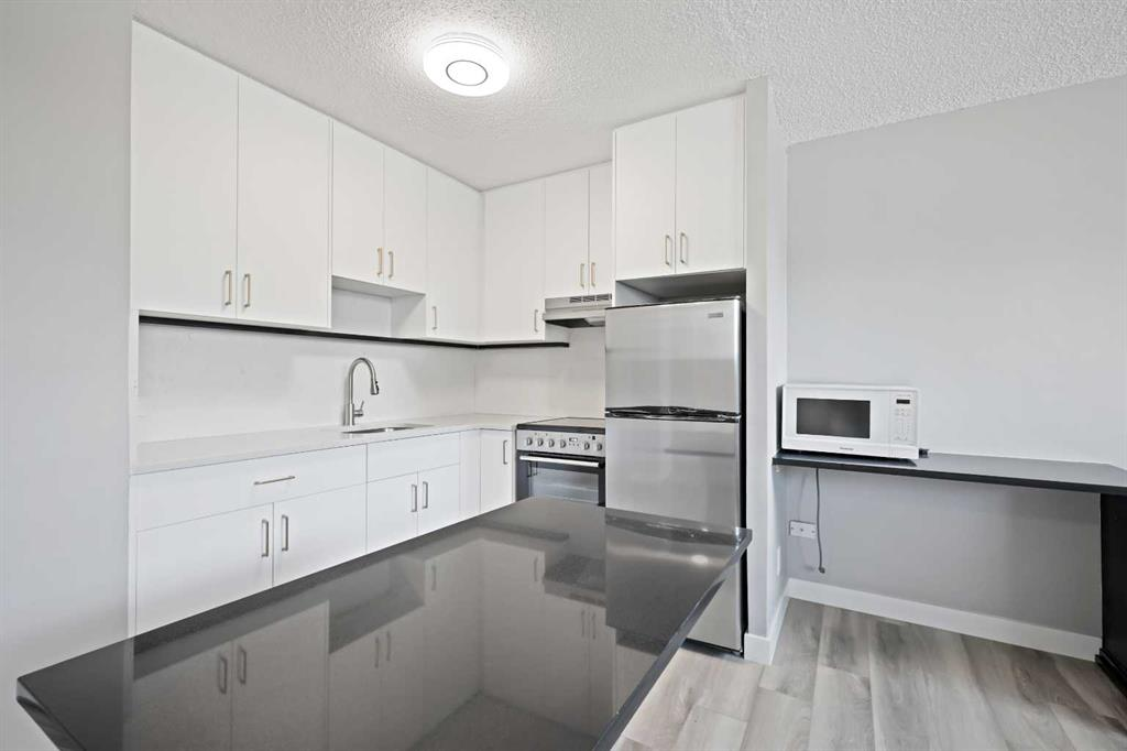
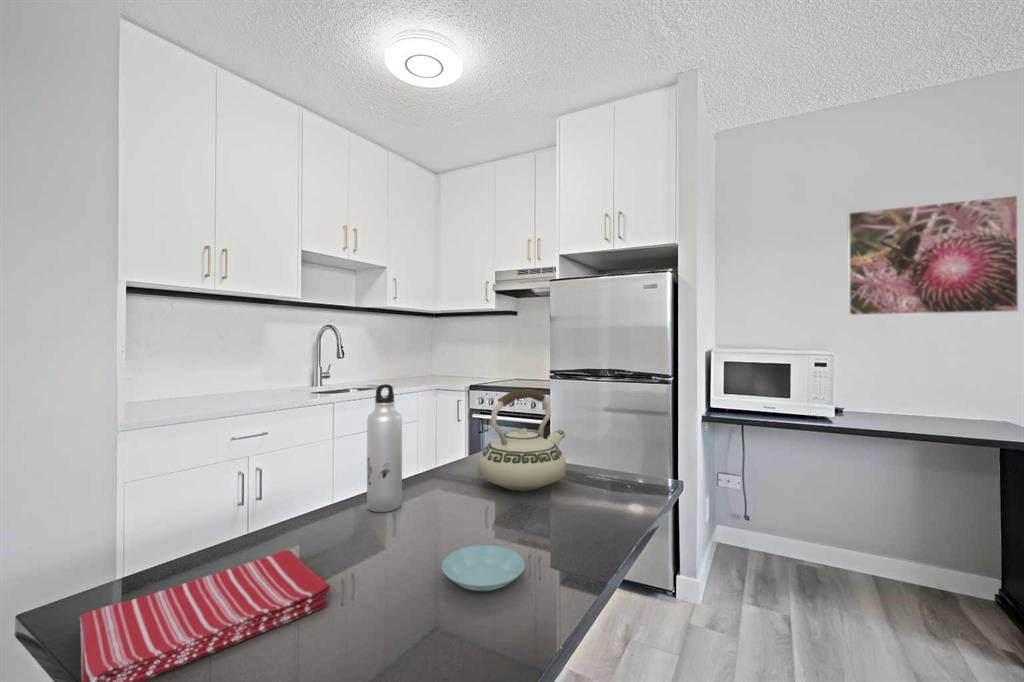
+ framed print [847,194,1020,317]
+ water bottle [366,383,403,513]
+ saucer [441,544,526,592]
+ teakettle [477,388,567,492]
+ dish towel [79,549,331,682]
